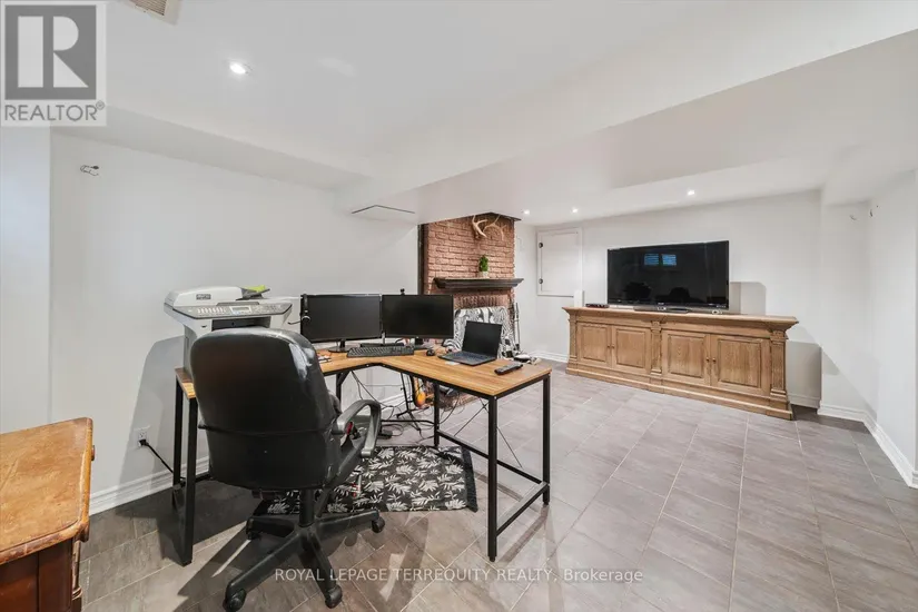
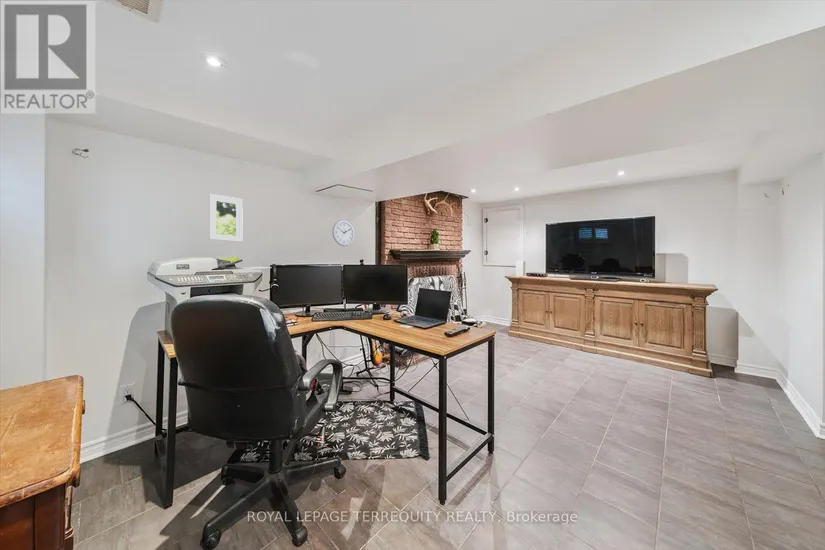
+ wall clock [331,219,355,247]
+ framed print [208,193,244,243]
